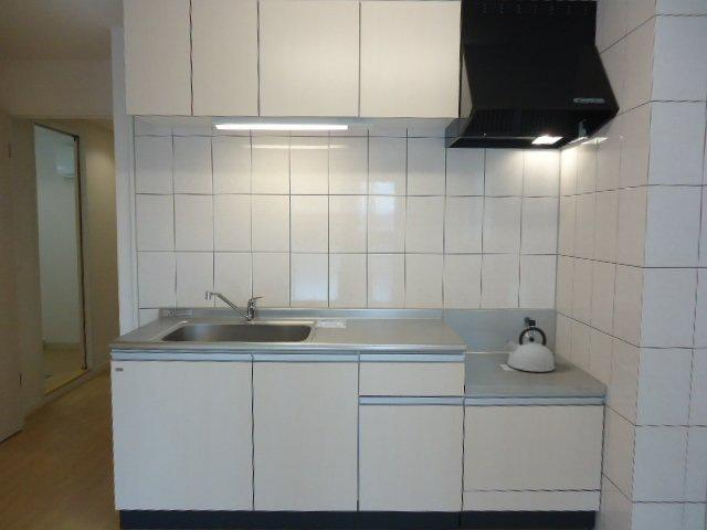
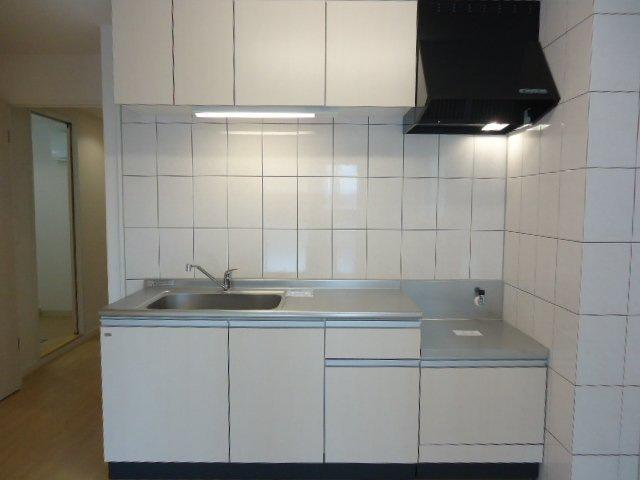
- kettle [503,326,557,373]
